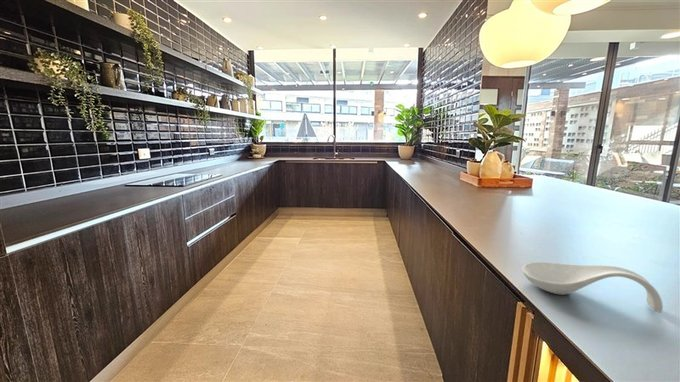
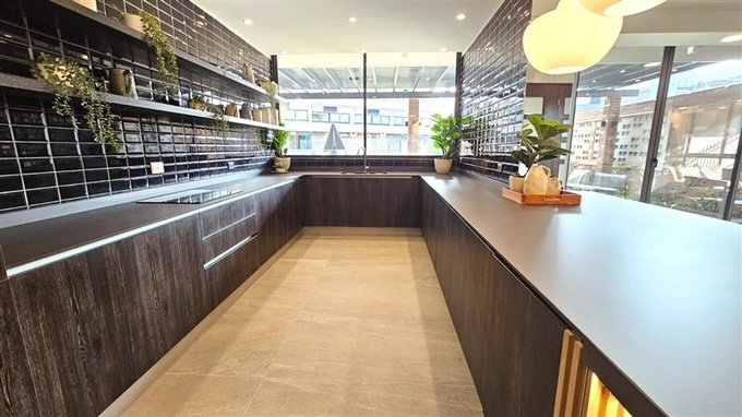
- spoon rest [521,261,664,314]
